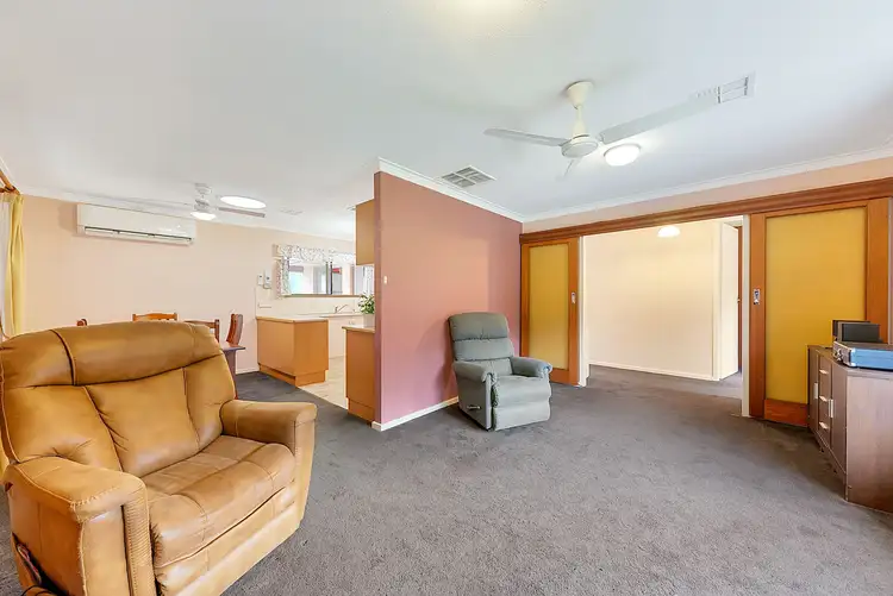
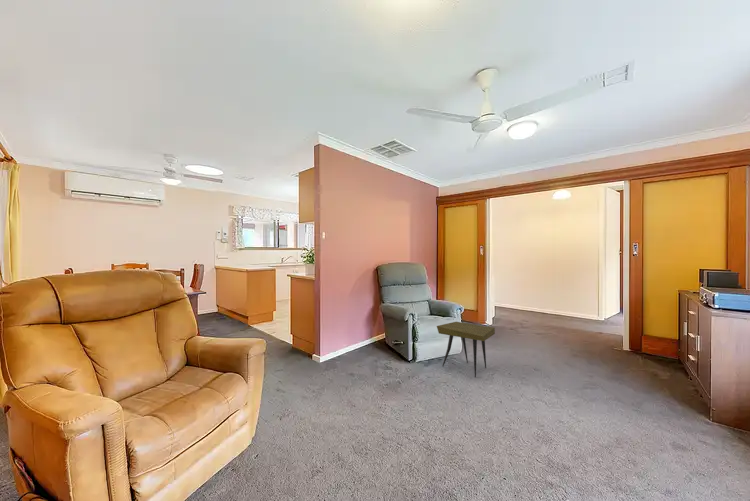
+ side table [436,321,496,378]
